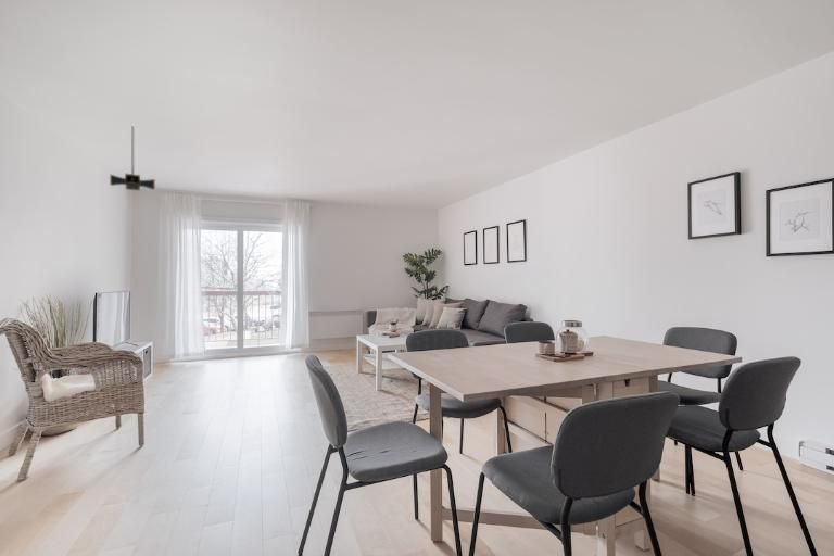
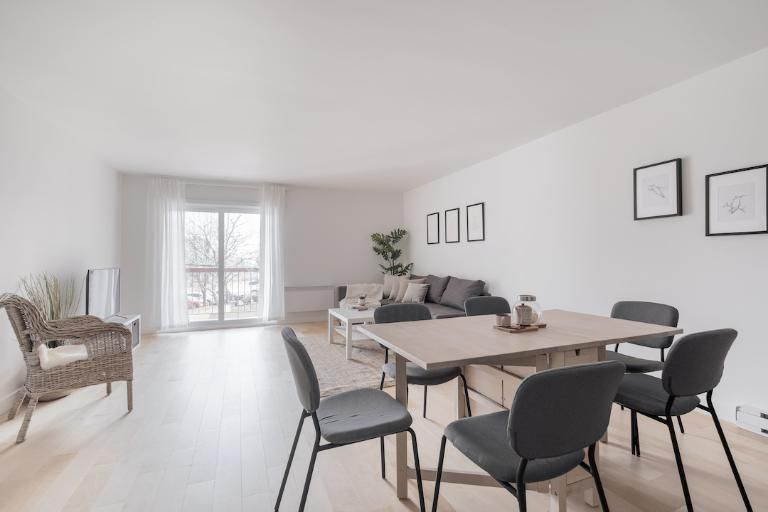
- ceiling light fixture [109,125,156,192]
